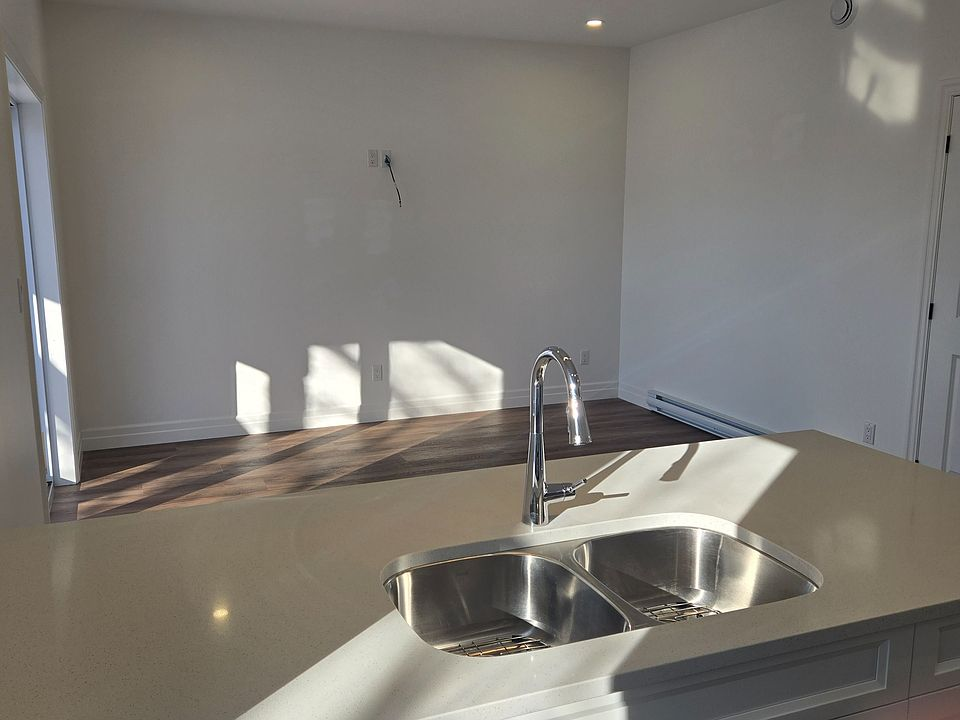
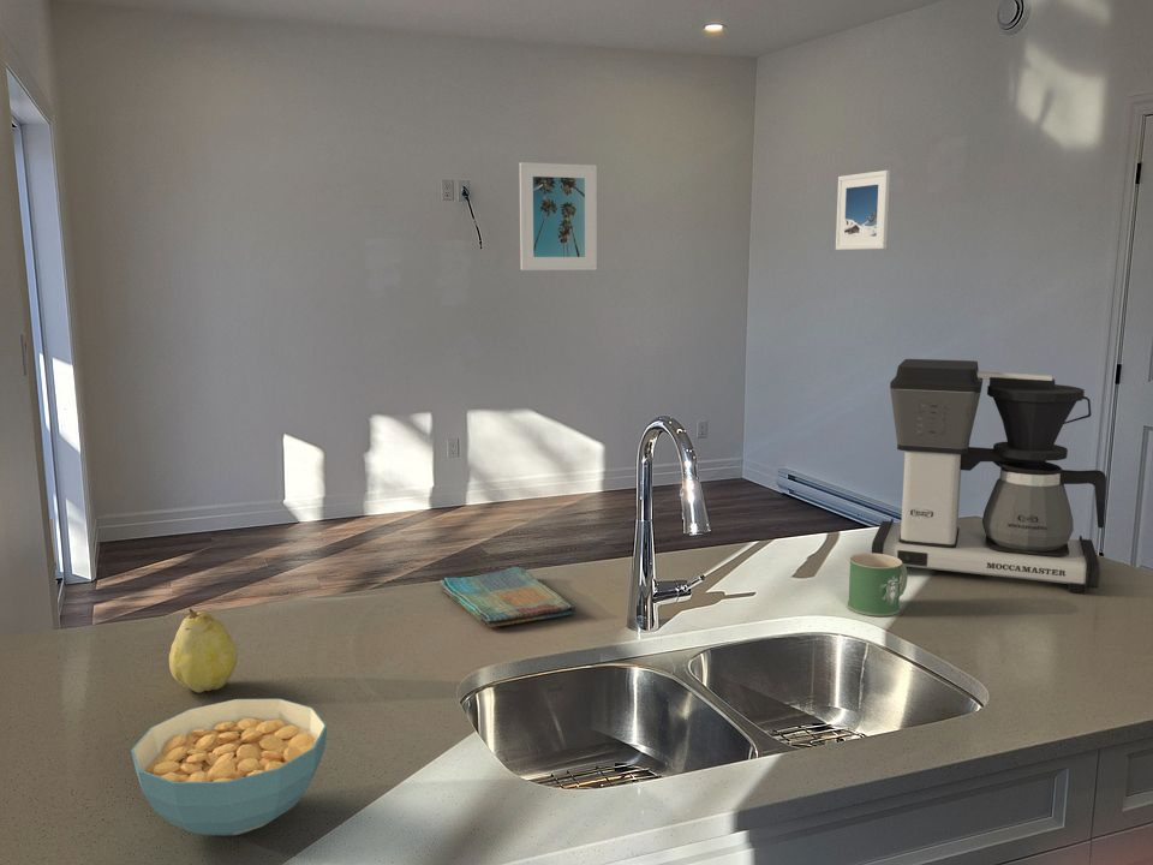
+ coffee maker [871,358,1107,595]
+ cereal bowl [130,698,328,836]
+ fruit [168,607,239,694]
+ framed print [518,161,598,272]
+ dish towel [438,566,578,630]
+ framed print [835,169,891,251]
+ mug [847,551,909,618]
